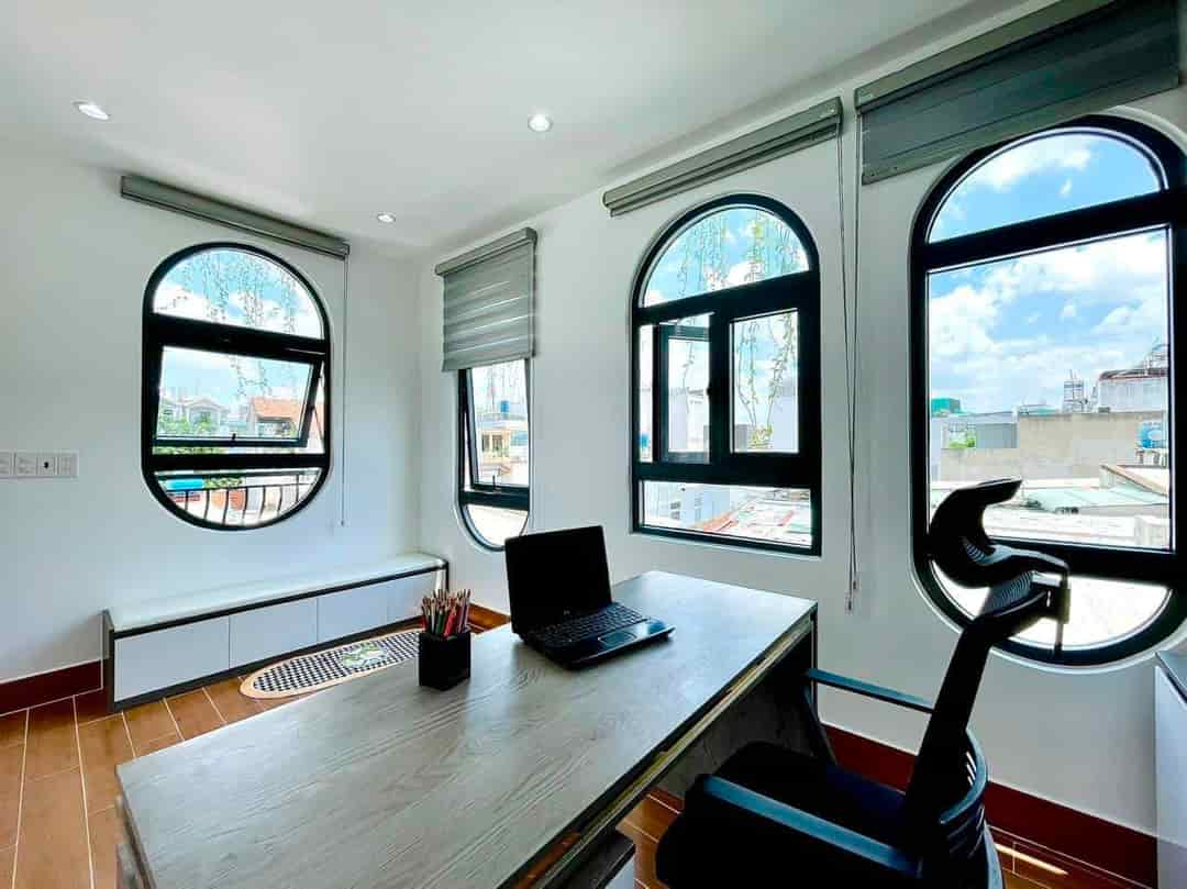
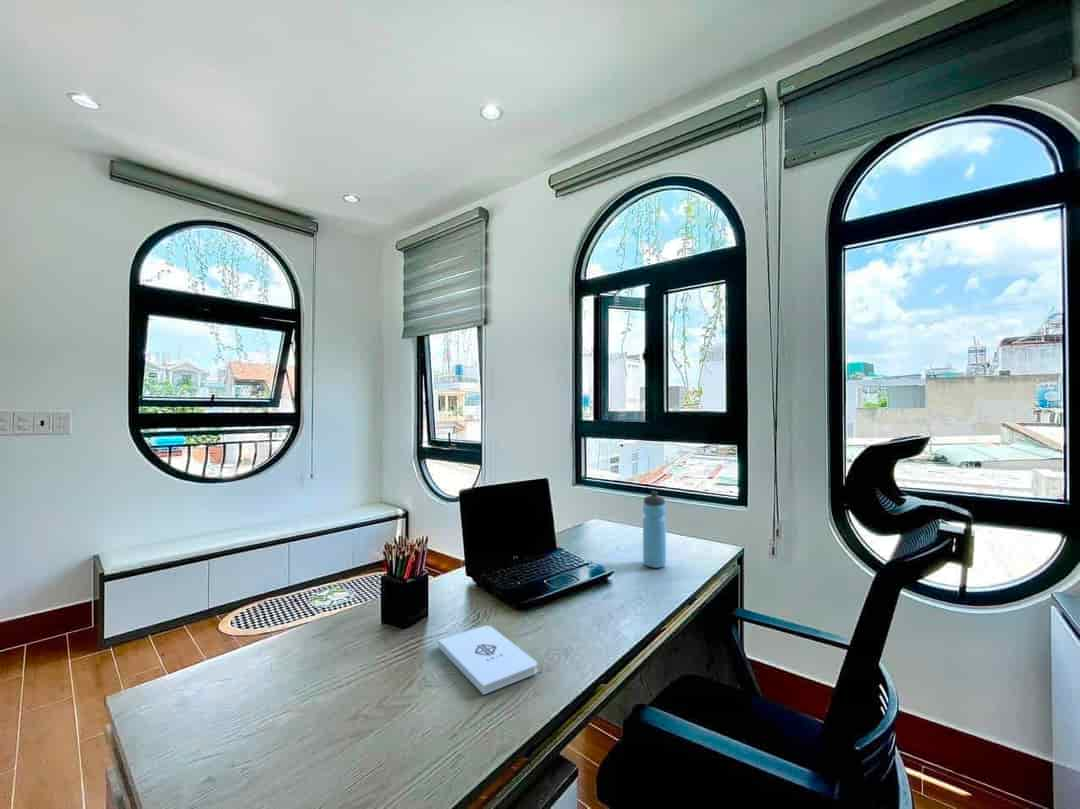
+ notepad [437,625,538,696]
+ water bottle [642,490,667,569]
